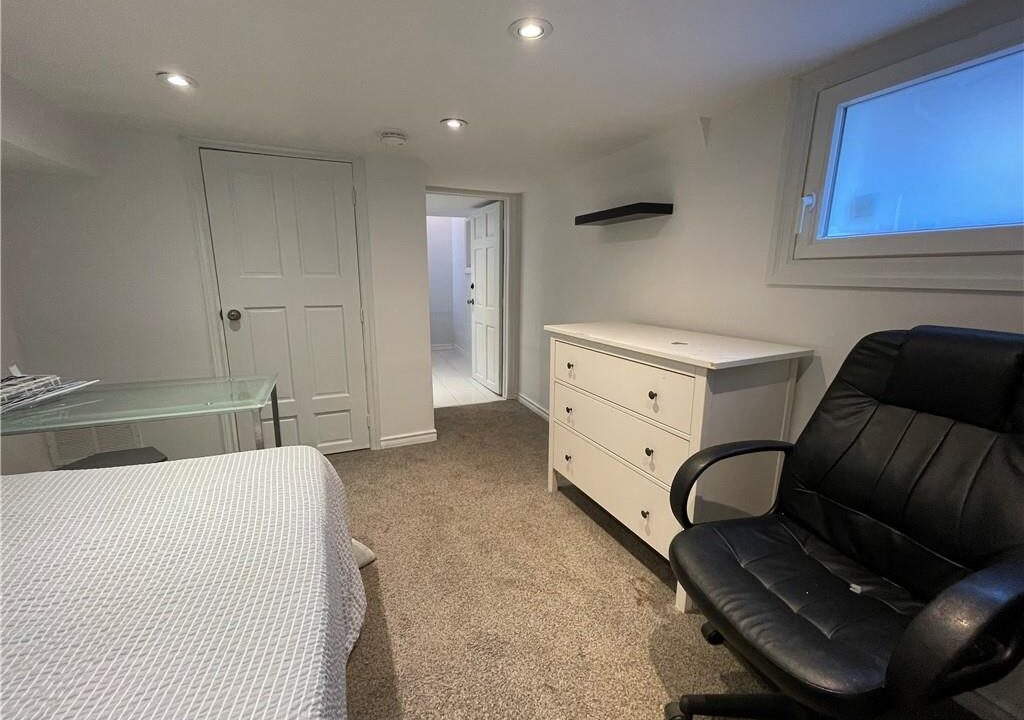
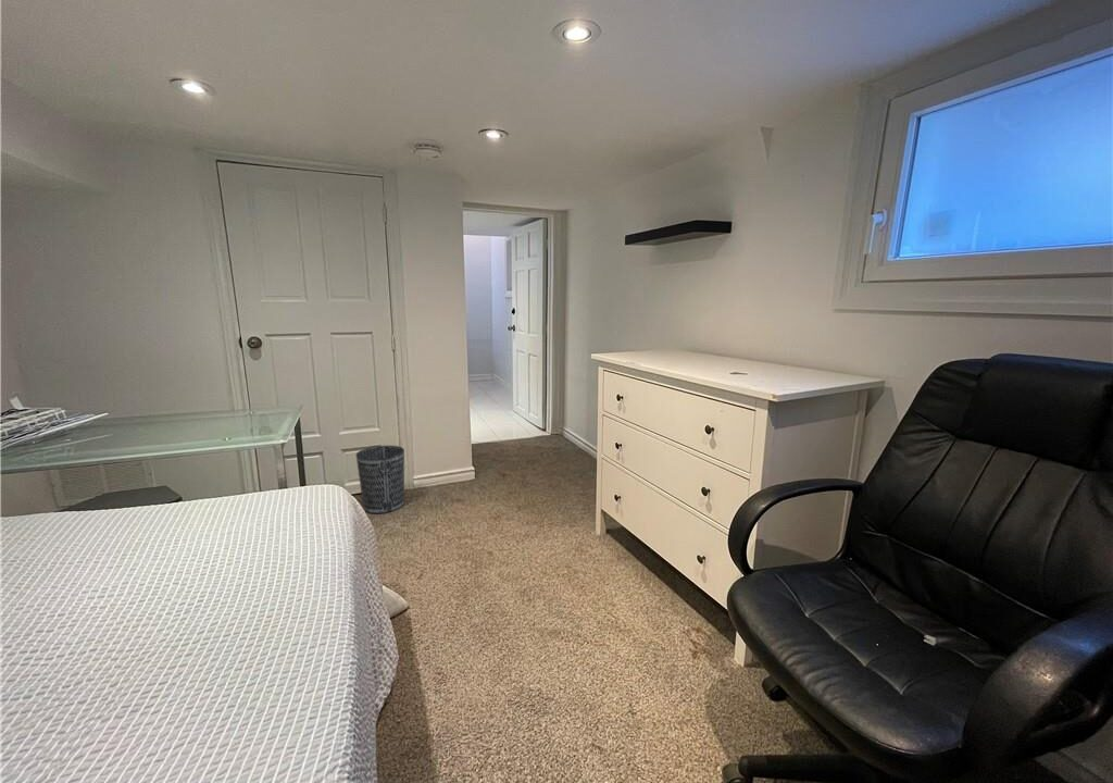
+ wastebasket [355,445,405,514]
